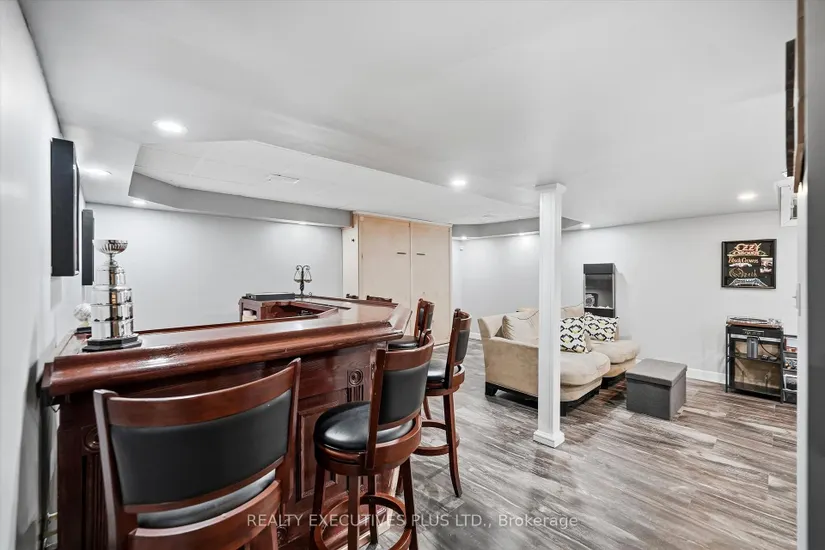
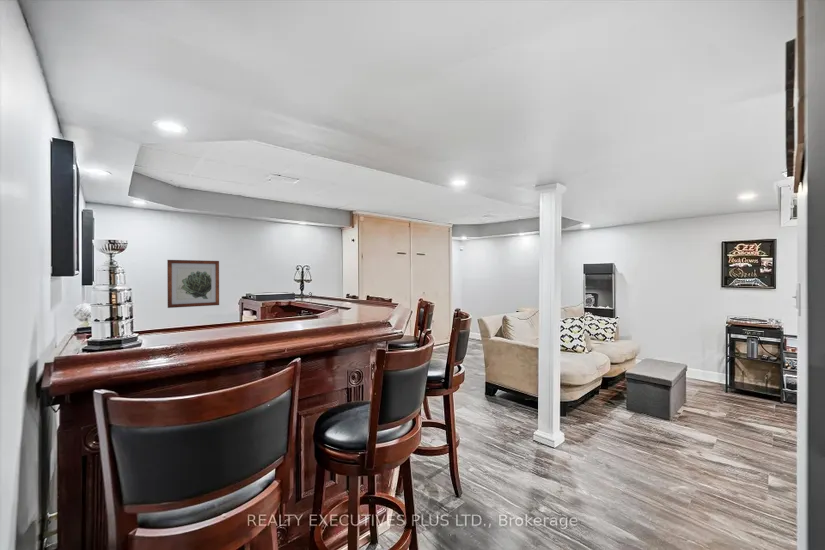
+ wall art [166,259,220,309]
